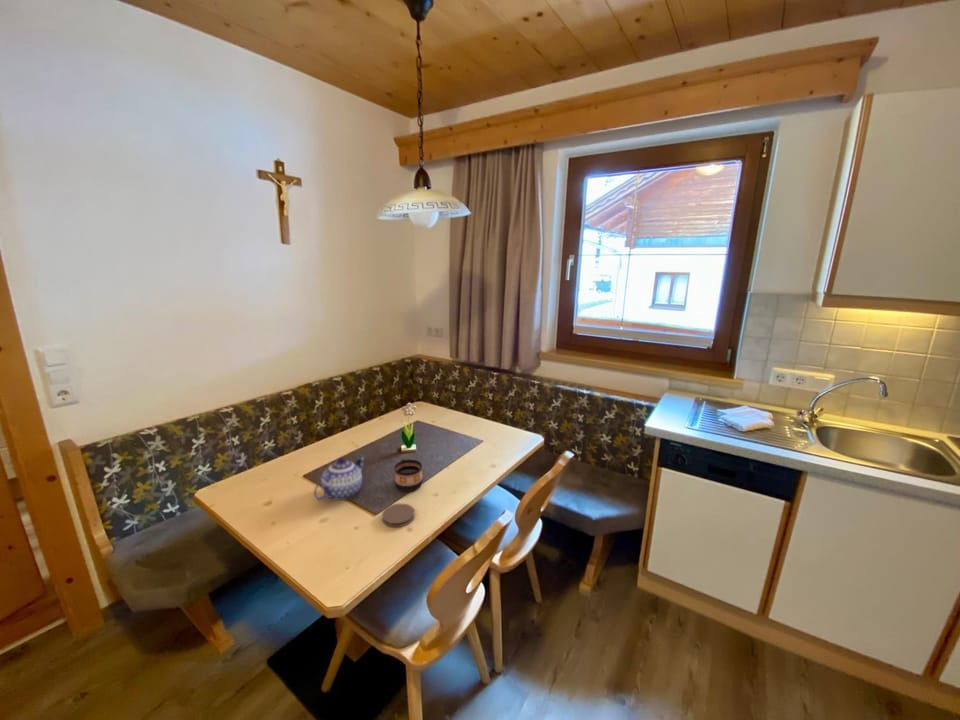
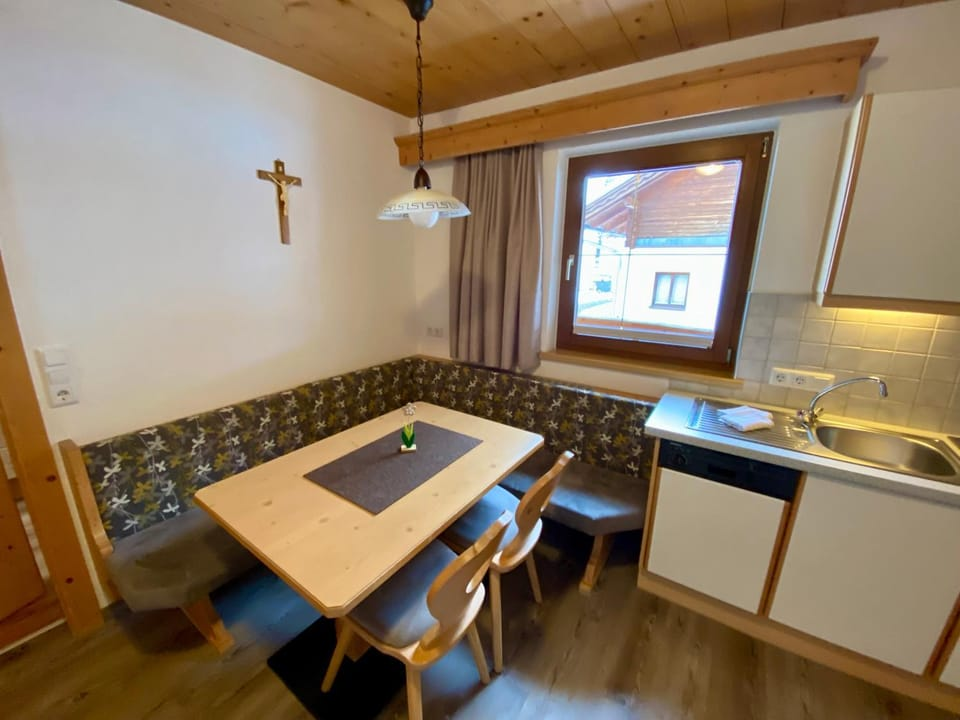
- teapot [313,454,366,502]
- coaster [381,502,416,528]
- cup [393,459,424,493]
